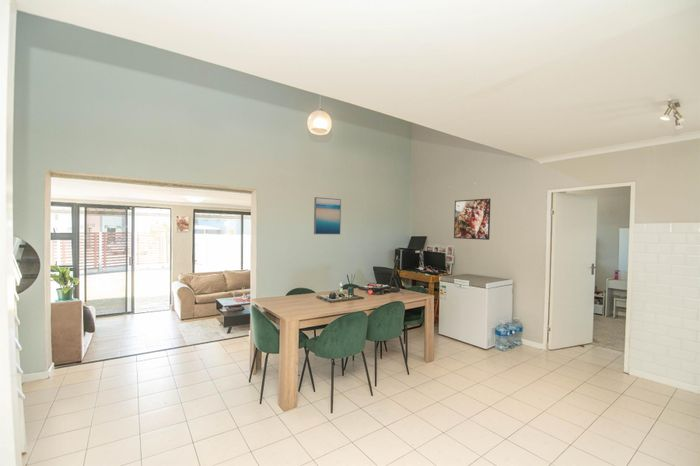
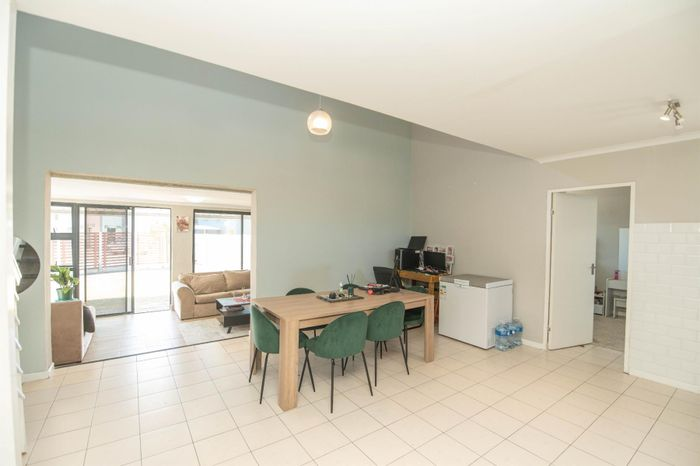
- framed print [453,197,491,241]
- wall art [313,196,342,235]
